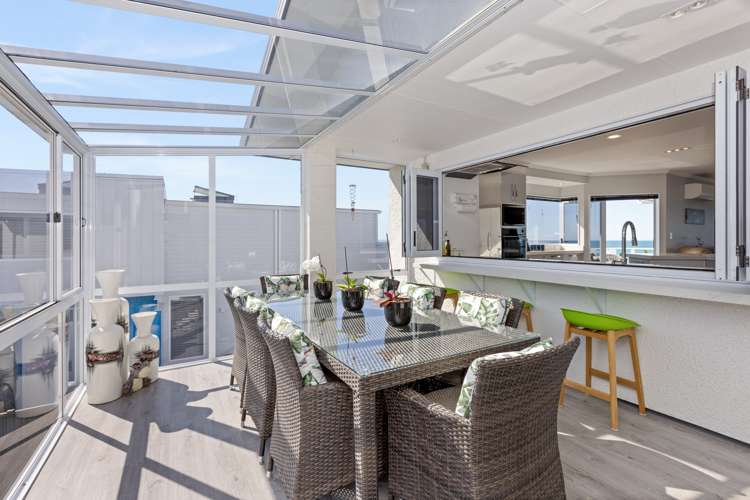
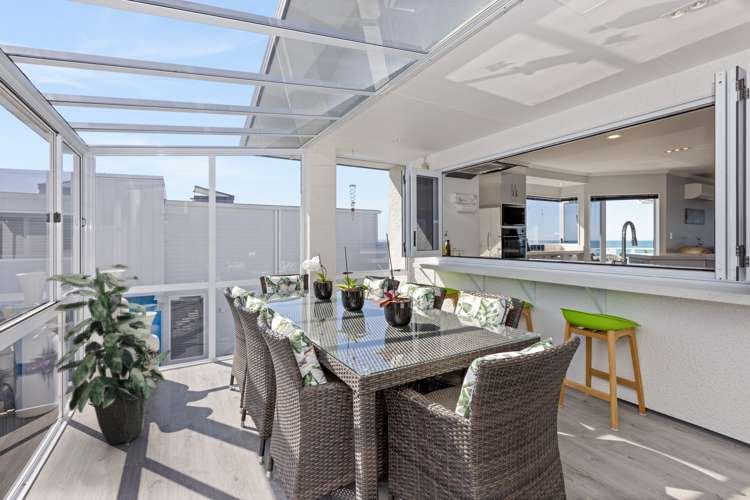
+ indoor plant [45,263,172,445]
